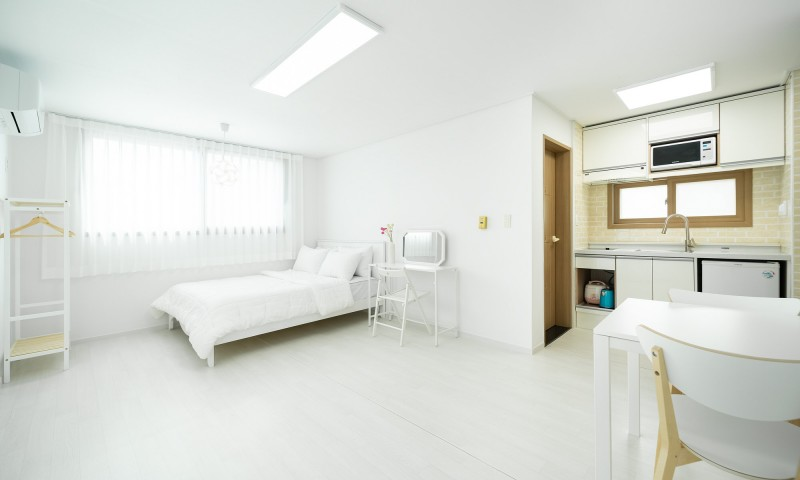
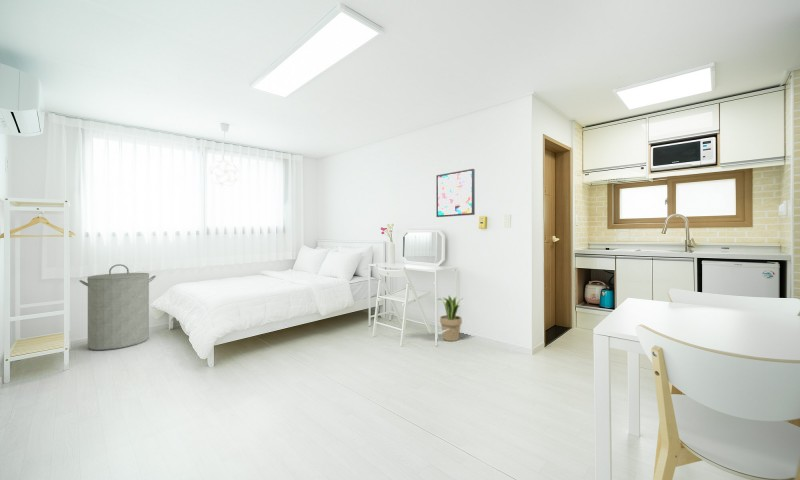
+ wall art [435,168,476,218]
+ potted plant [437,295,465,342]
+ laundry hamper [78,263,157,351]
